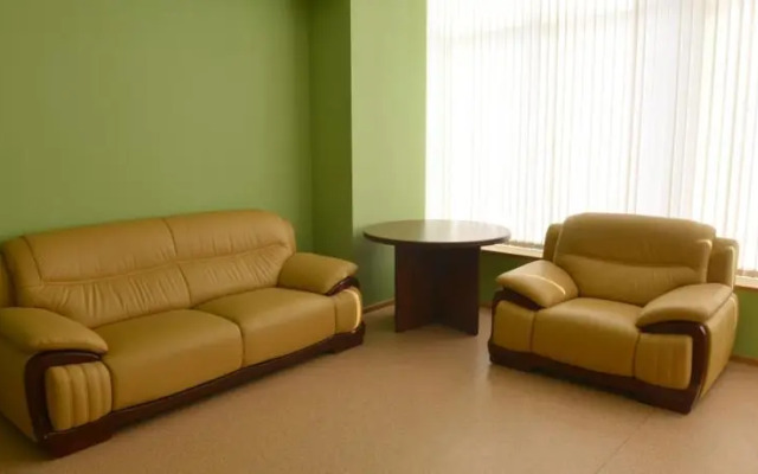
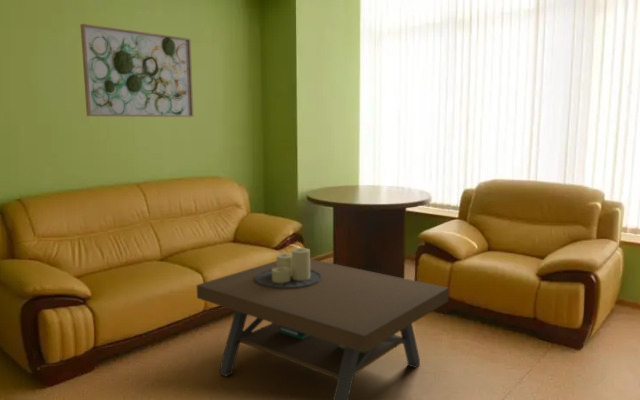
+ coffee table [196,247,450,400]
+ wall art [80,23,195,118]
